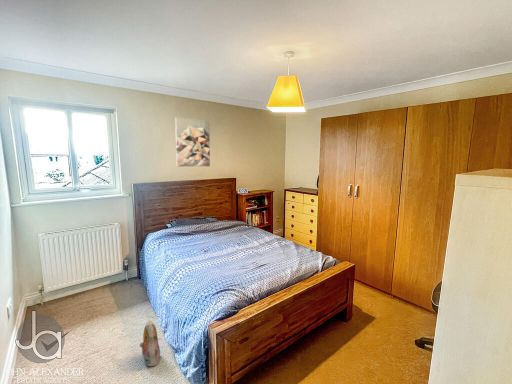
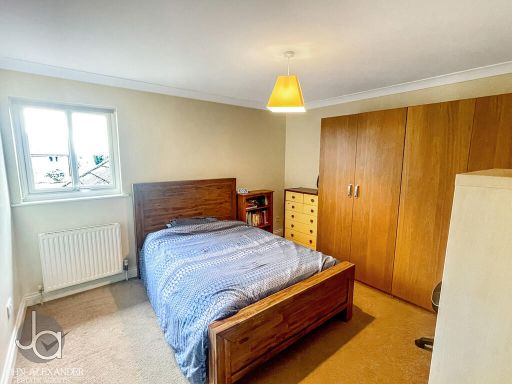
- plush toy [139,320,161,367]
- wall art [174,117,211,167]
